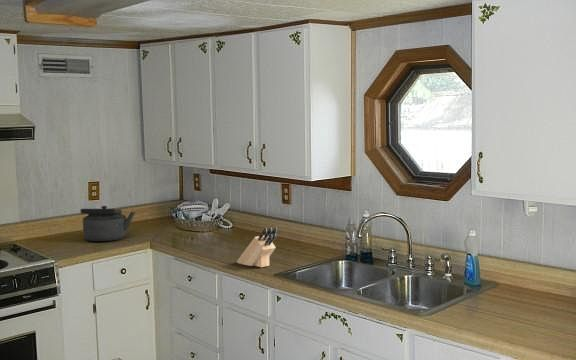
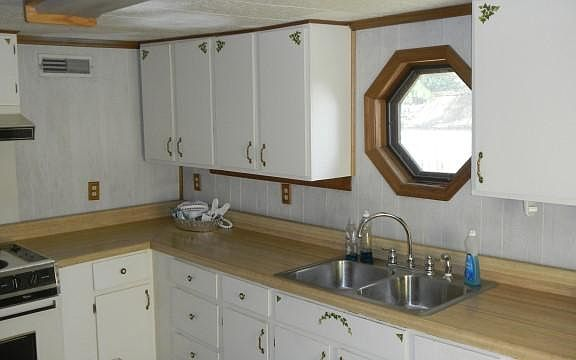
- knife block [236,226,278,268]
- kettle [79,205,137,242]
